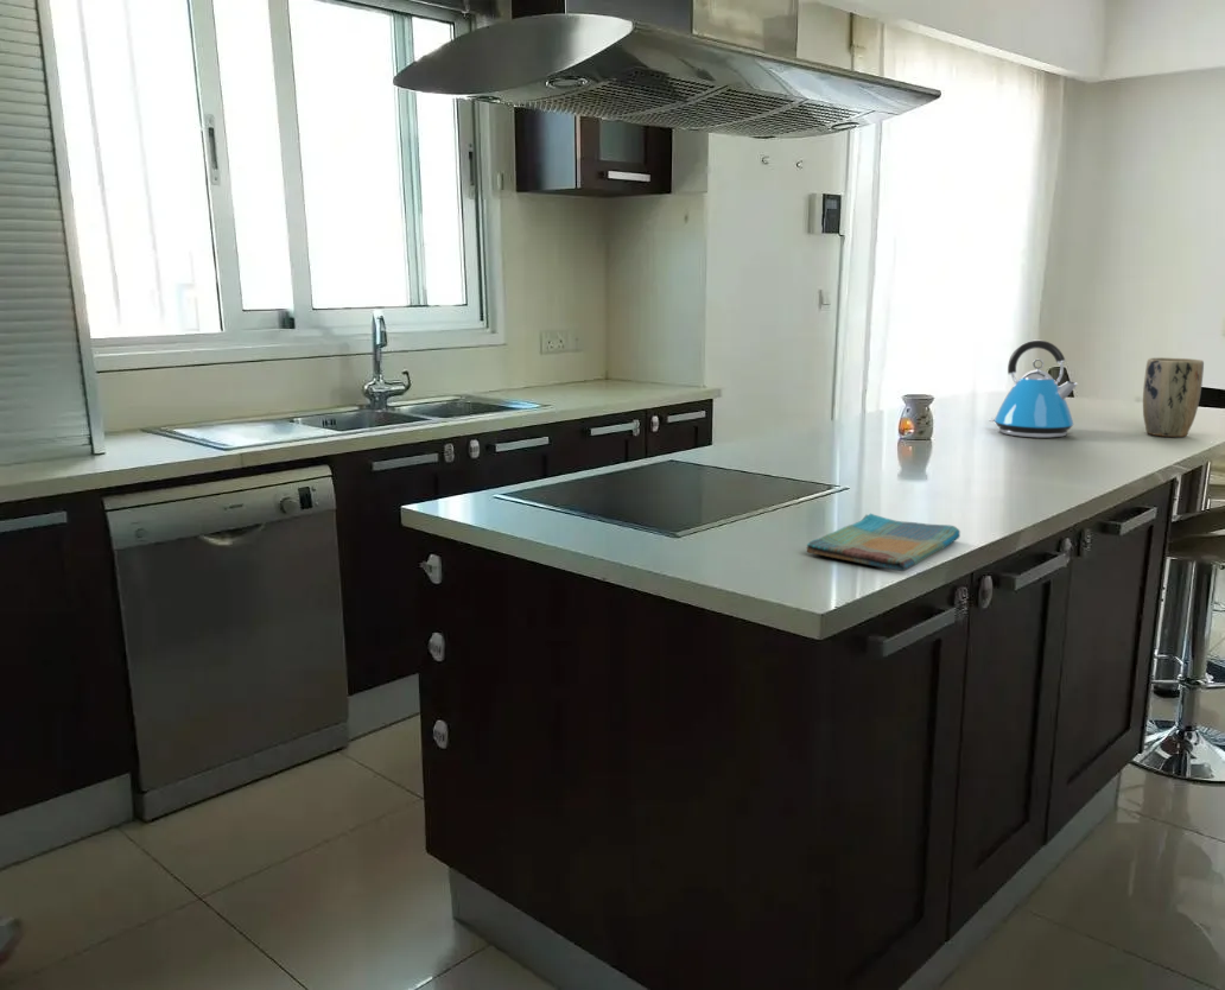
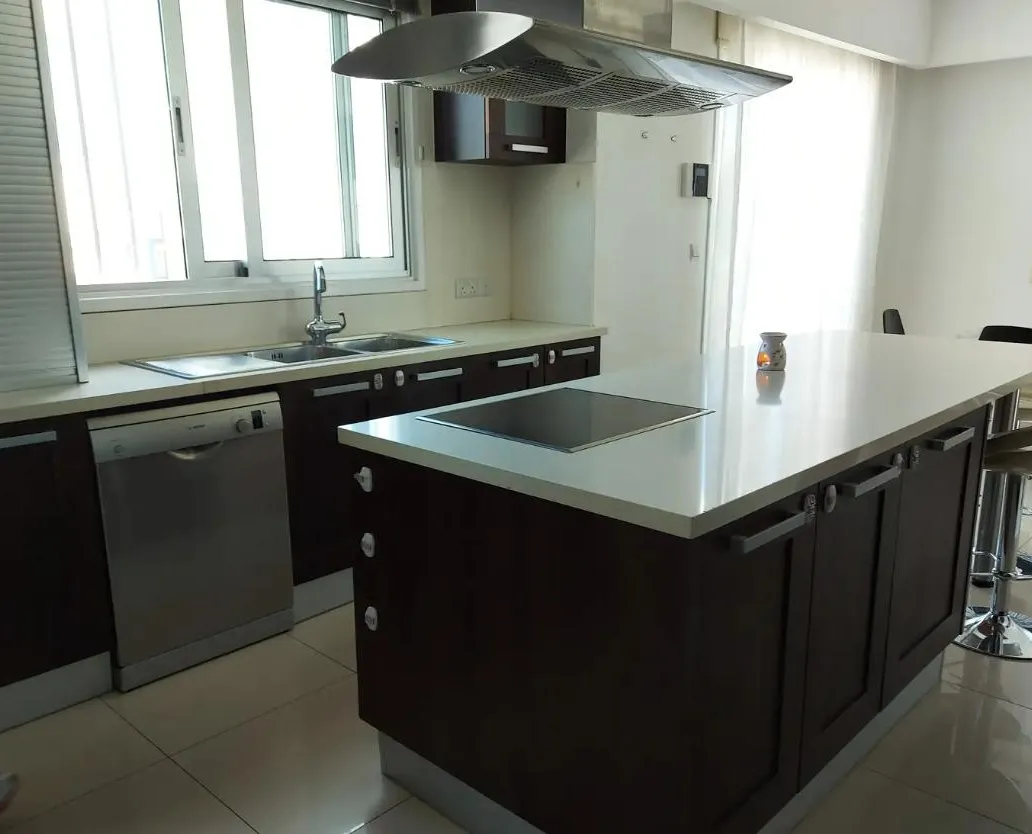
- plant pot [1142,356,1205,438]
- dish towel [806,513,961,572]
- kettle [989,339,1079,439]
